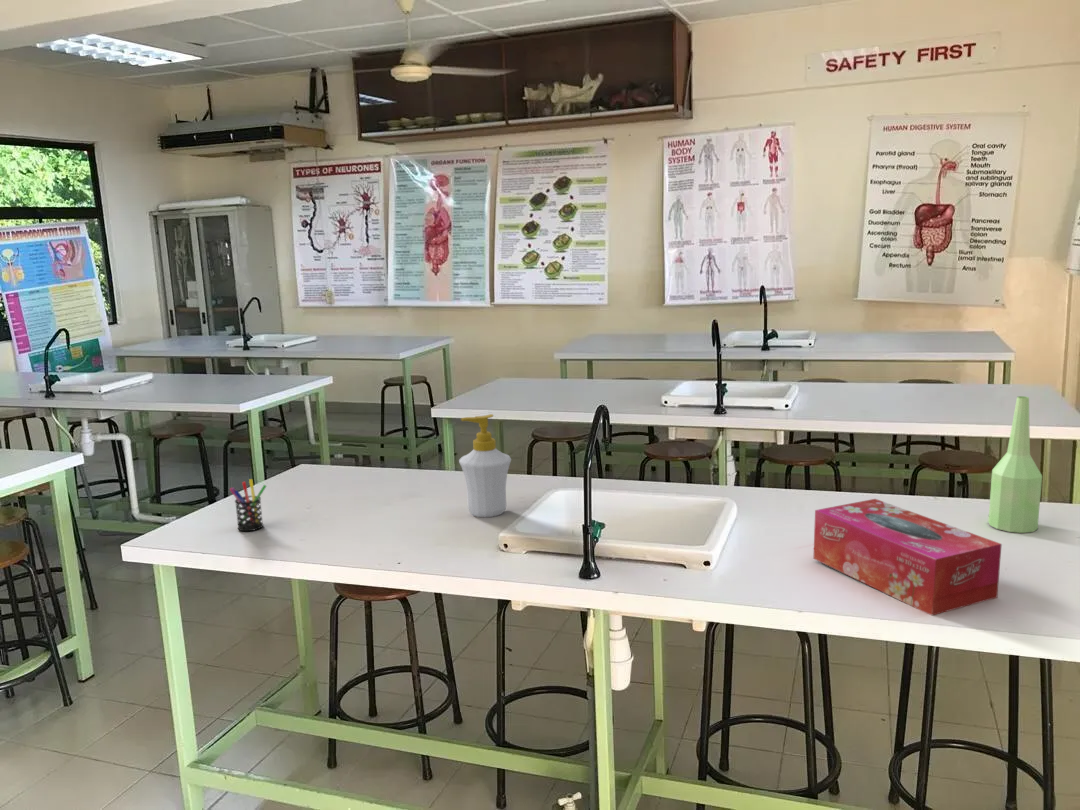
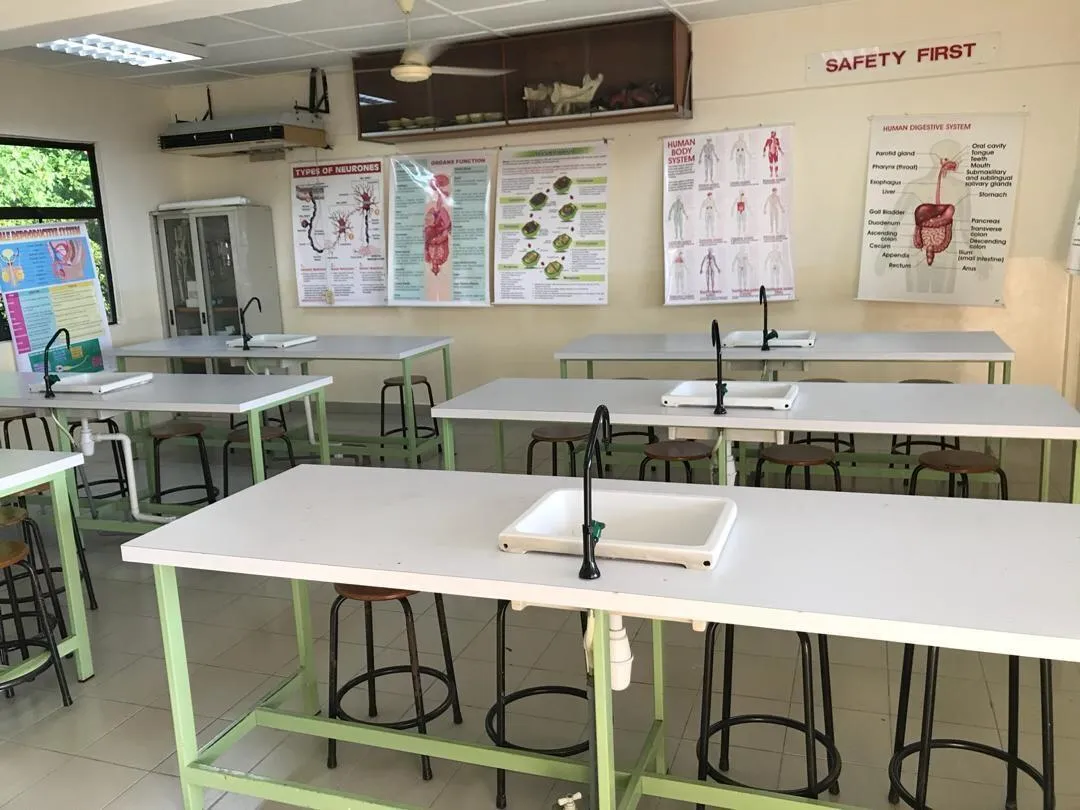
- soap bottle [458,413,512,518]
- pen holder [229,478,267,532]
- tissue box [812,498,1003,616]
- bottle [987,395,1043,534]
